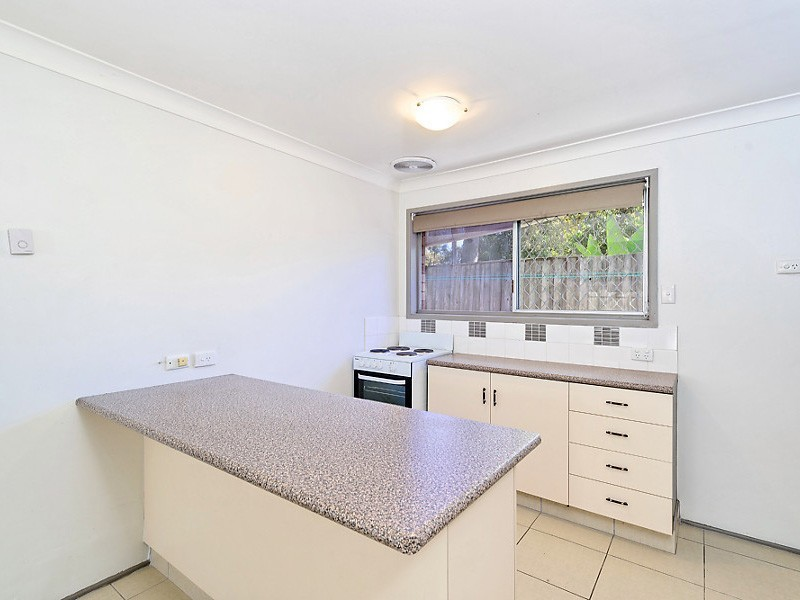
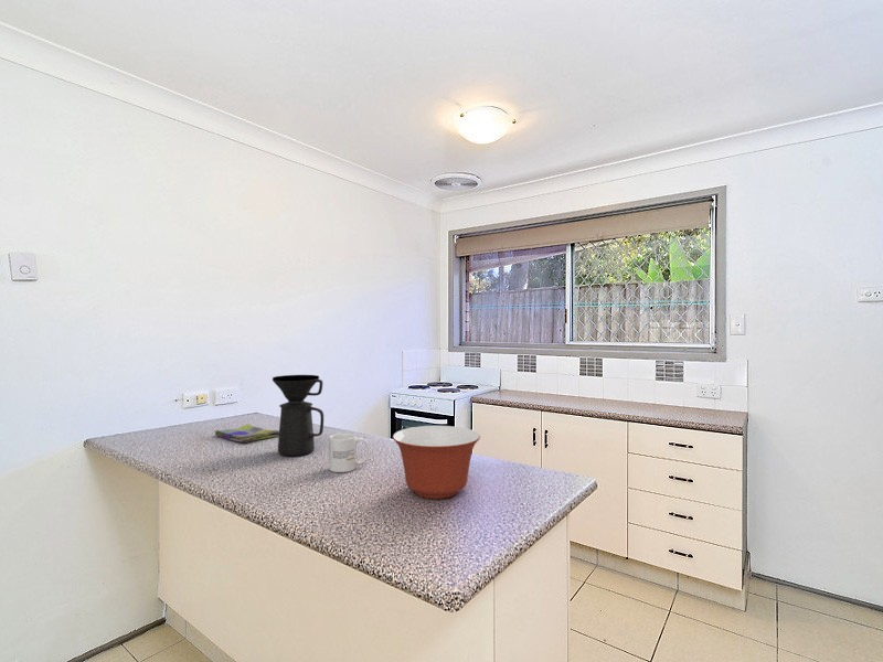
+ mug [328,433,370,473]
+ mixing bowl [392,425,481,500]
+ dish towel [214,424,279,444]
+ coffee maker [272,374,325,457]
